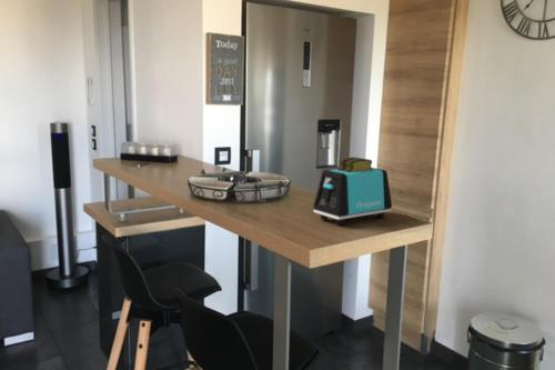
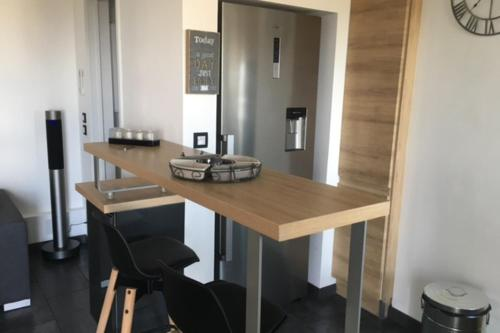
- toaster [312,156,393,227]
